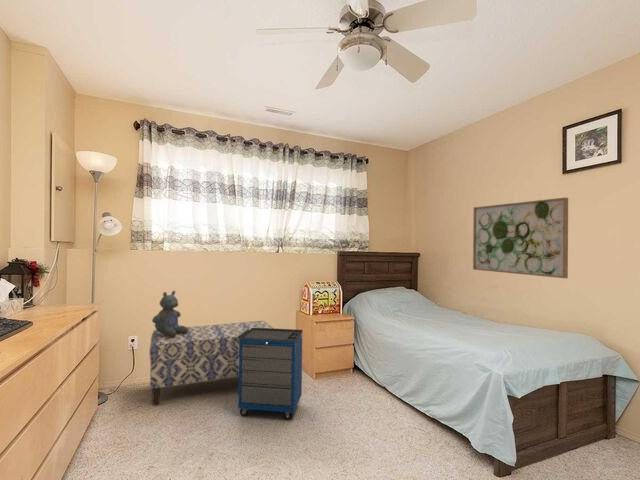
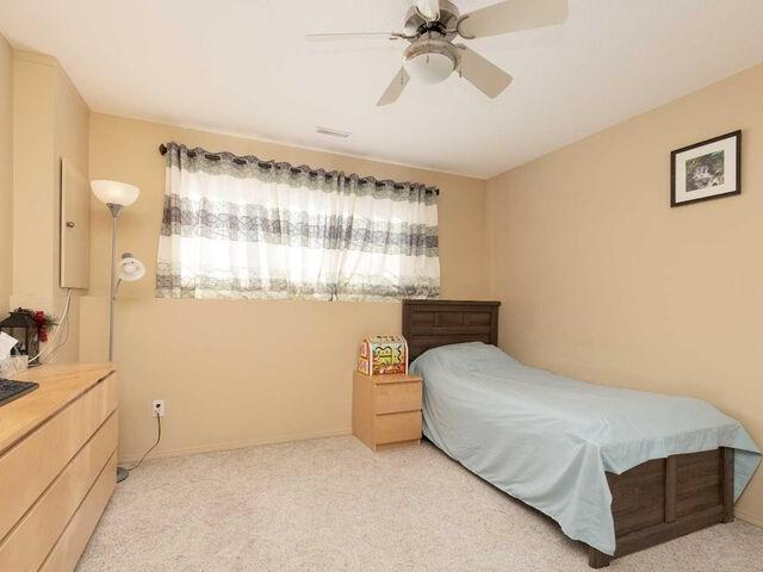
- wall art [472,197,569,279]
- bench [148,320,273,407]
- cabinet [234,327,304,421]
- stuffed bear [151,290,188,337]
